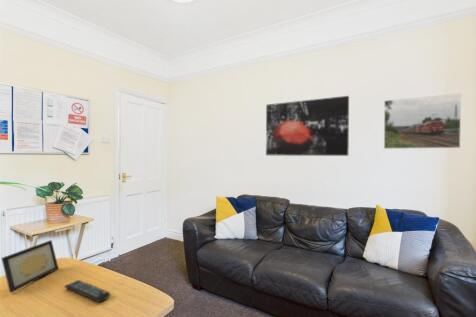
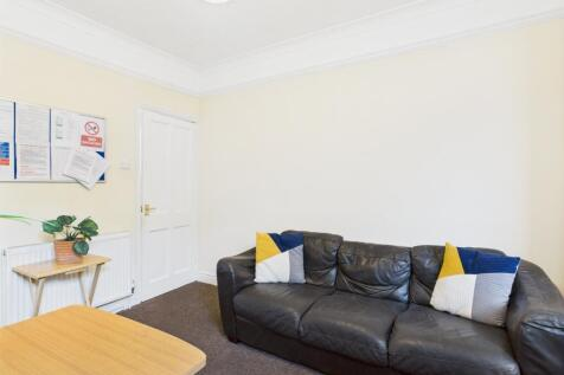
- wall art [265,95,350,157]
- remote control [63,279,111,303]
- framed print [383,93,462,150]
- picture frame [1,239,60,294]
